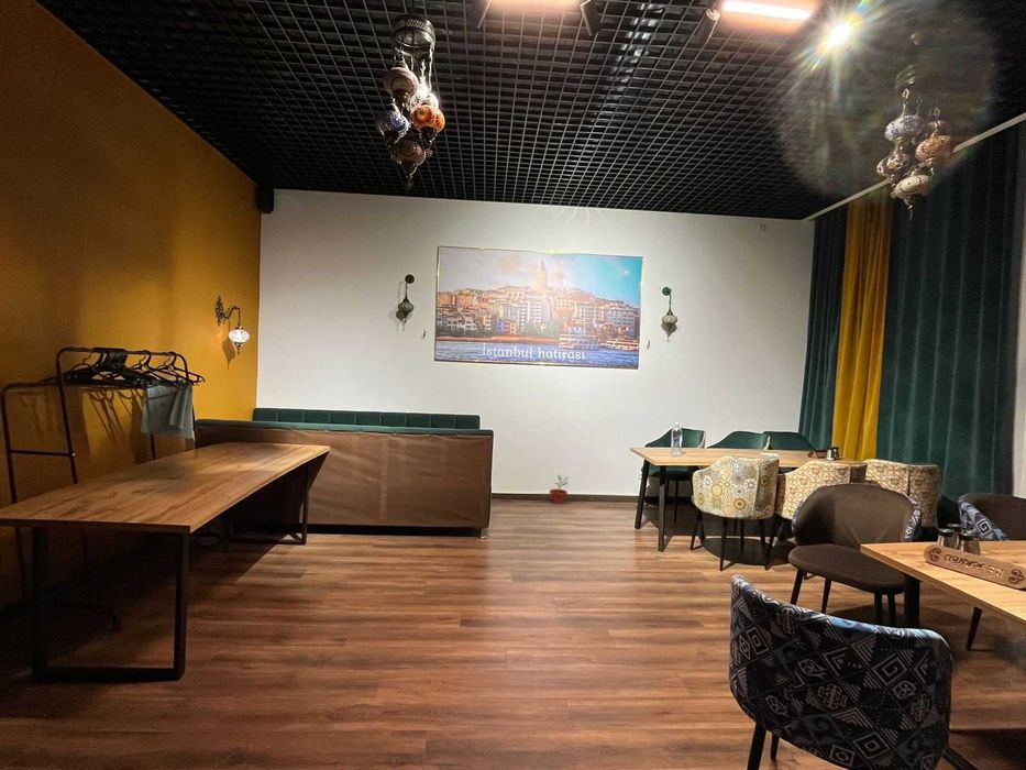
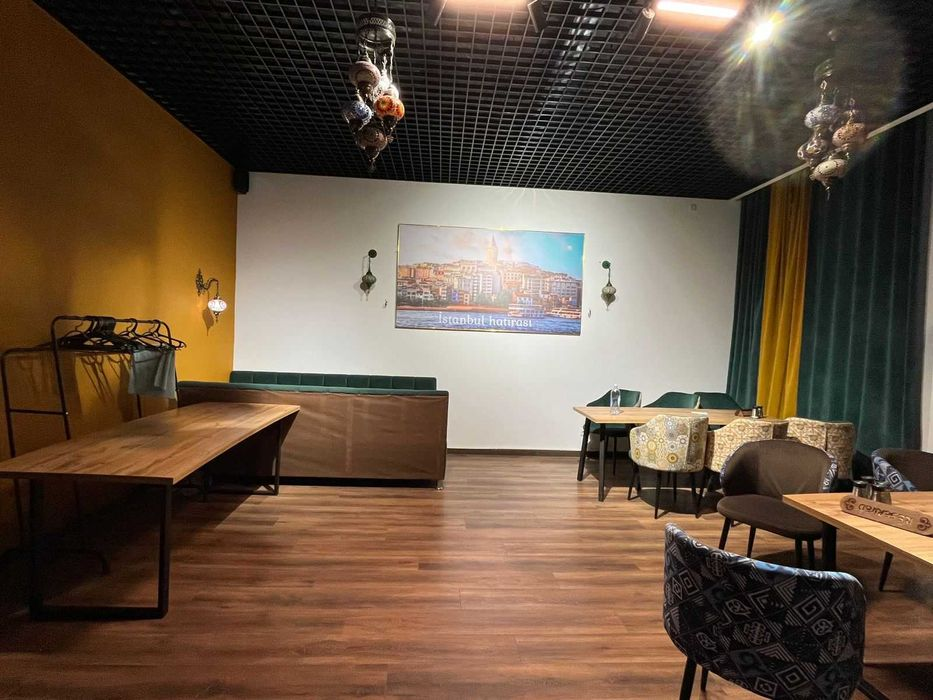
- potted plant [549,474,570,505]
